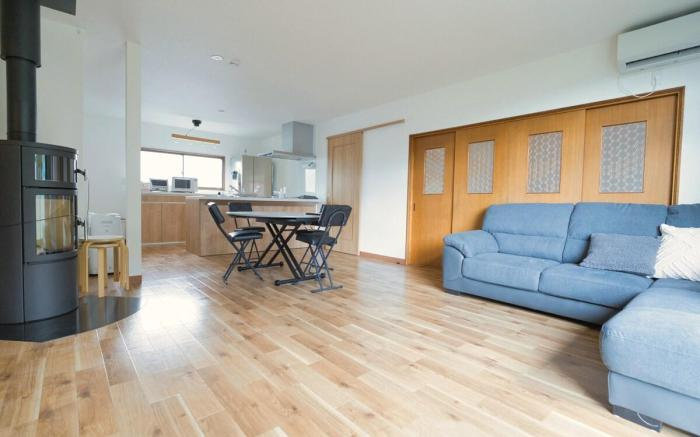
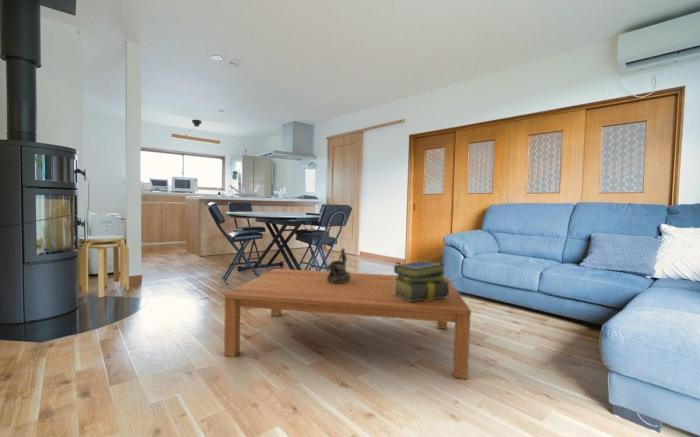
+ stack of books [393,259,449,301]
+ decorative bowl [326,247,350,284]
+ coffee table [223,268,472,380]
